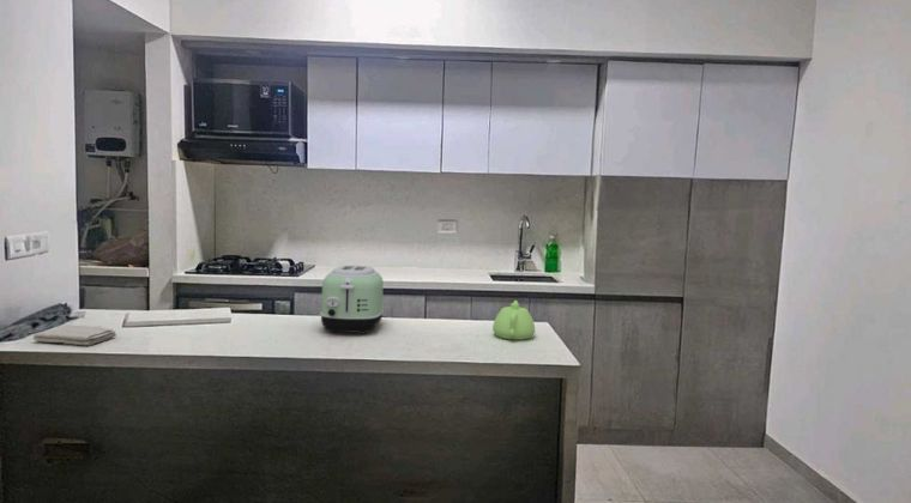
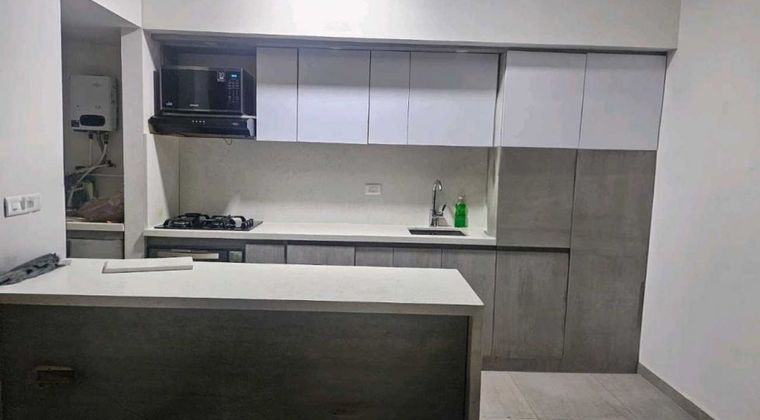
- toaster [319,265,385,335]
- teapot [491,299,536,341]
- washcloth [32,323,117,346]
